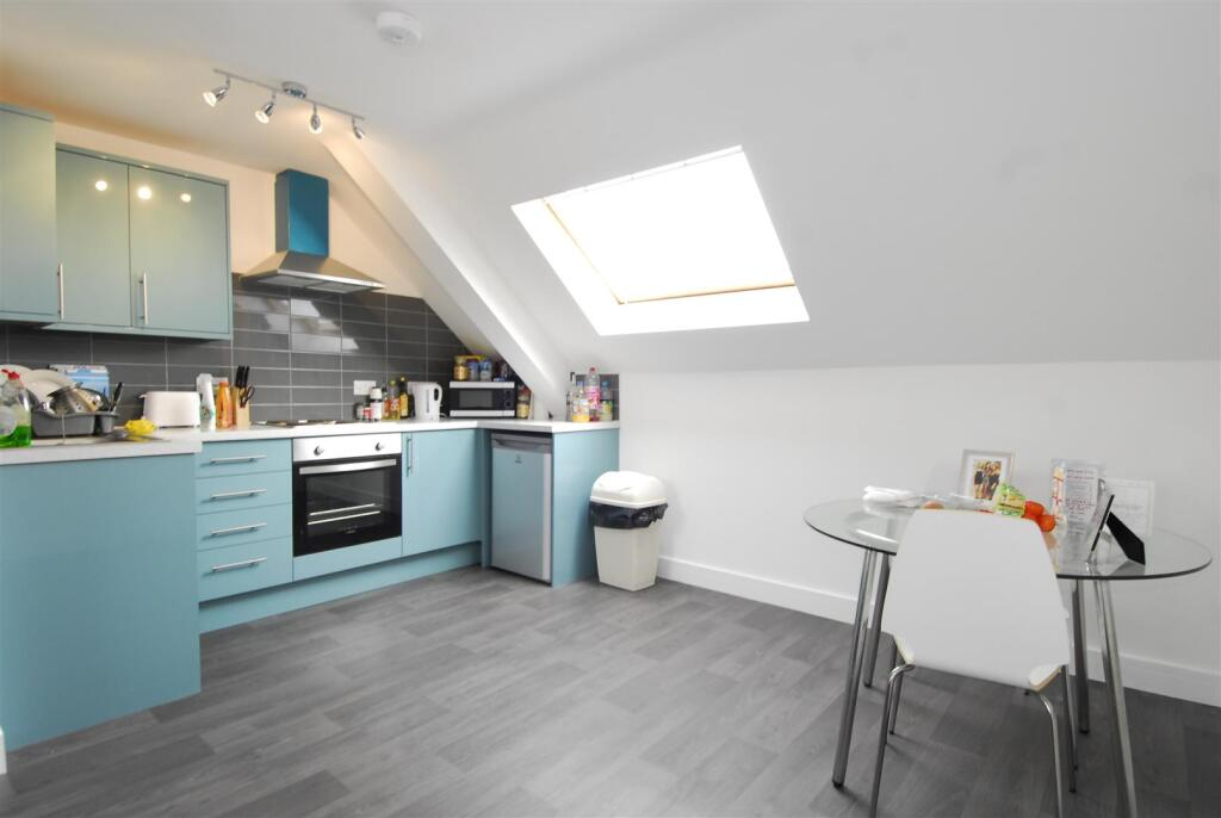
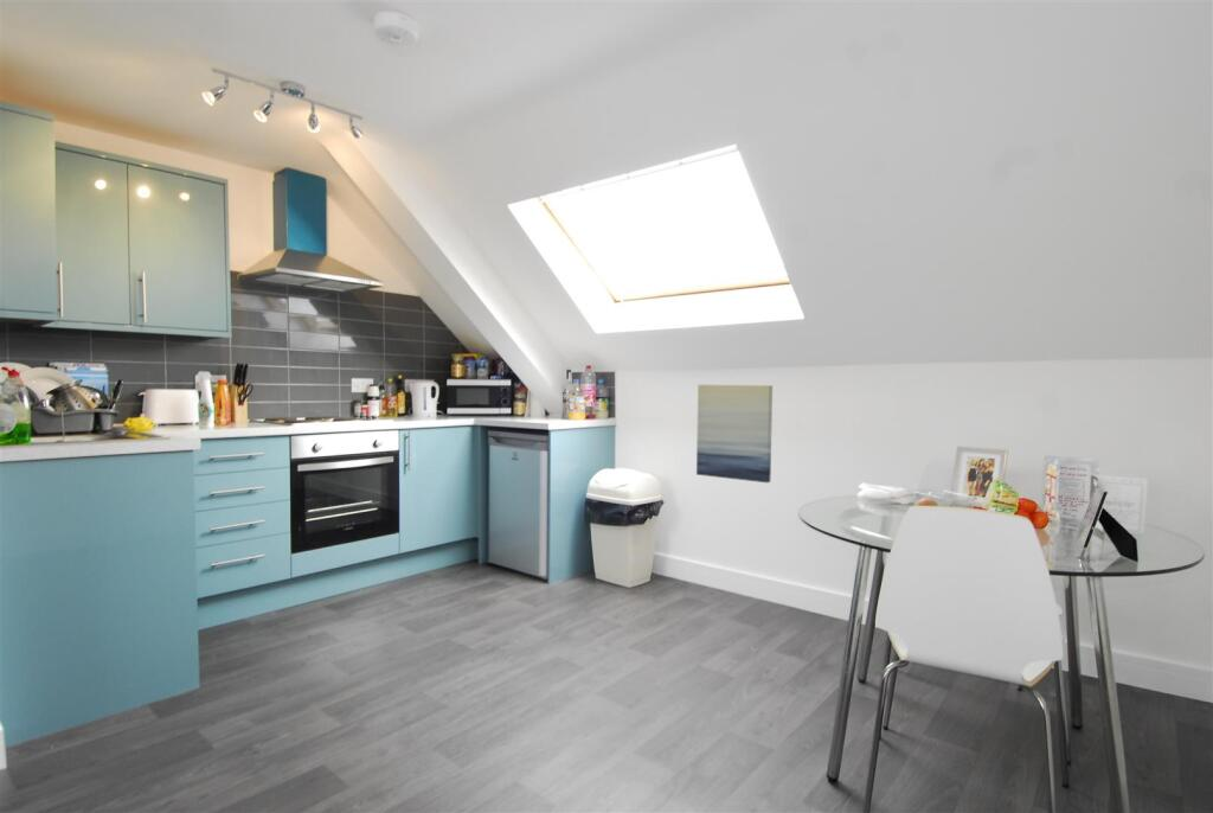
+ wall art [695,384,774,484]
